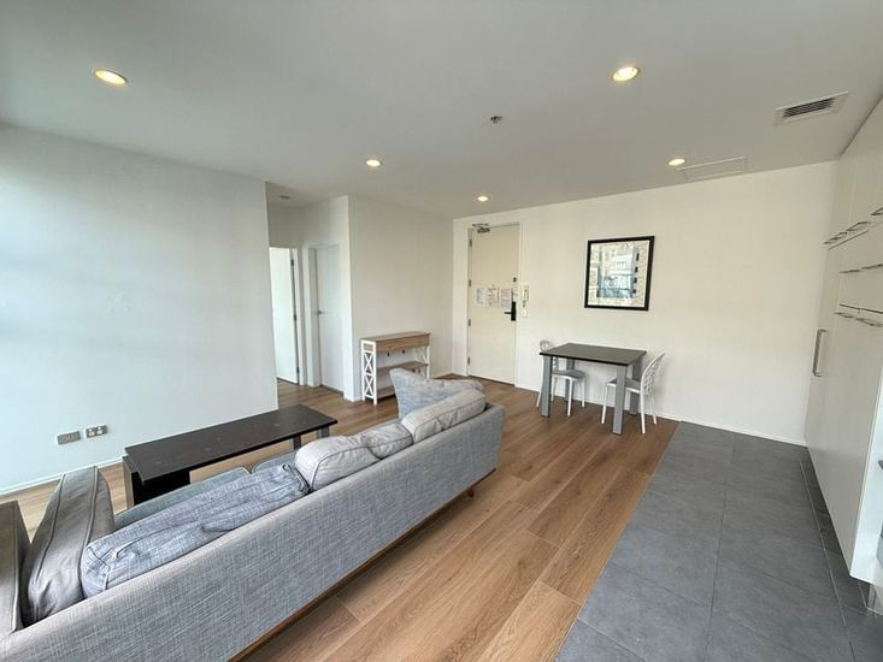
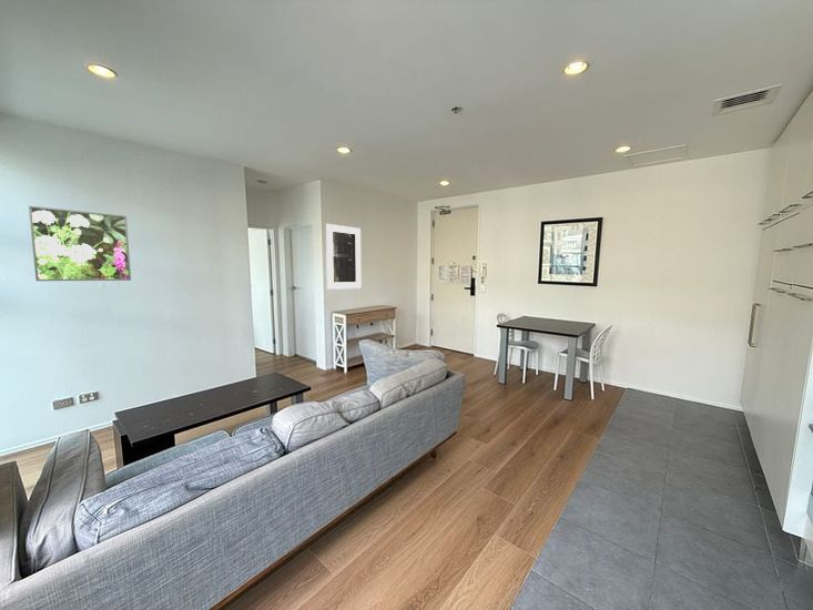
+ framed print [325,223,362,291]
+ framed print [28,205,132,282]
